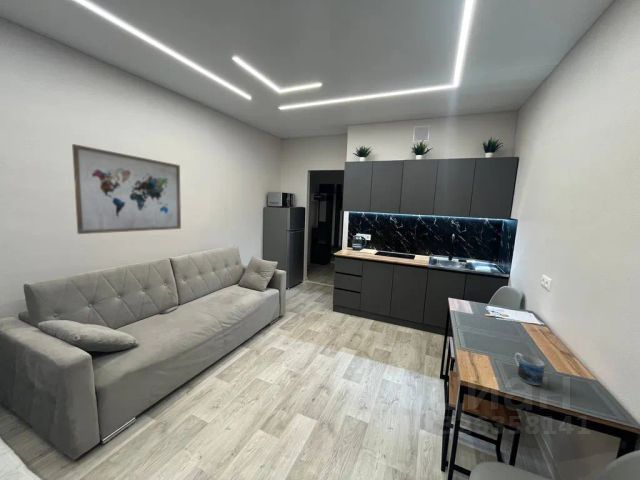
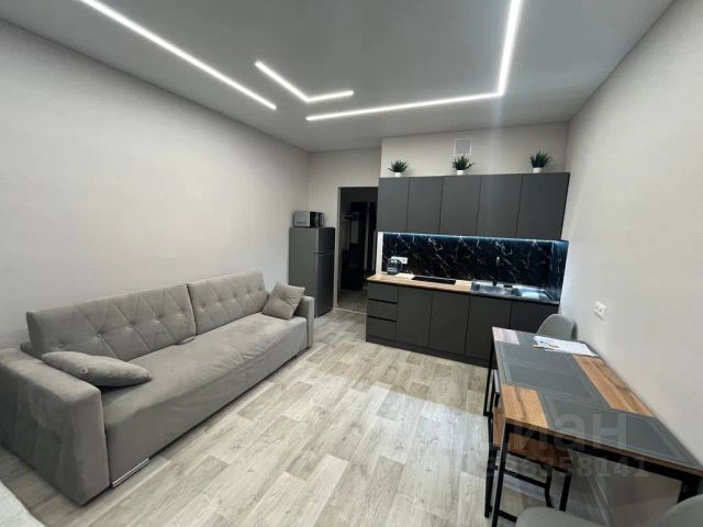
- mug [514,352,546,386]
- wall art [71,143,182,235]
